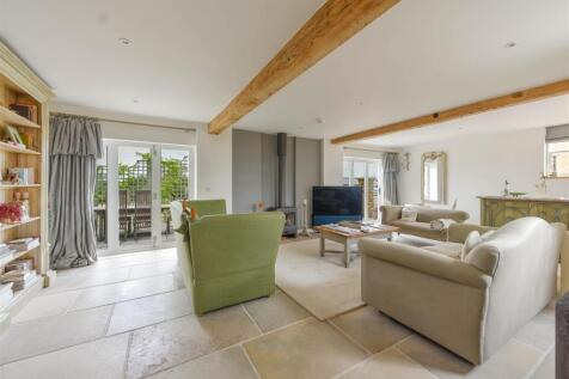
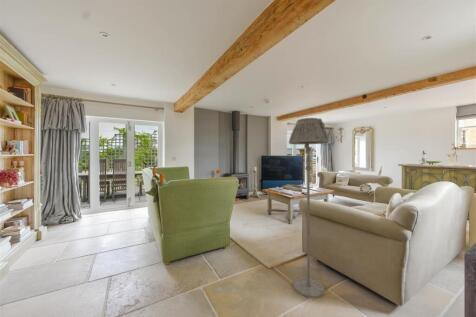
+ floor lamp [288,117,330,299]
